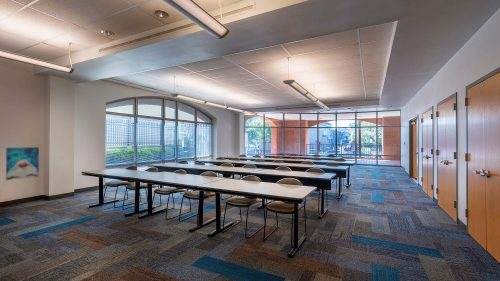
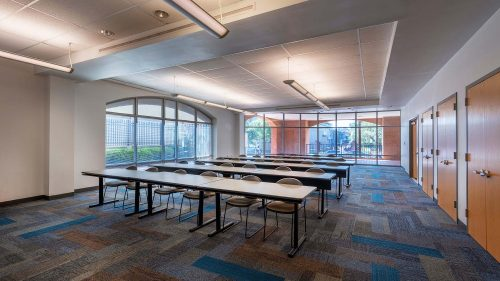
- wall art [5,146,40,181]
